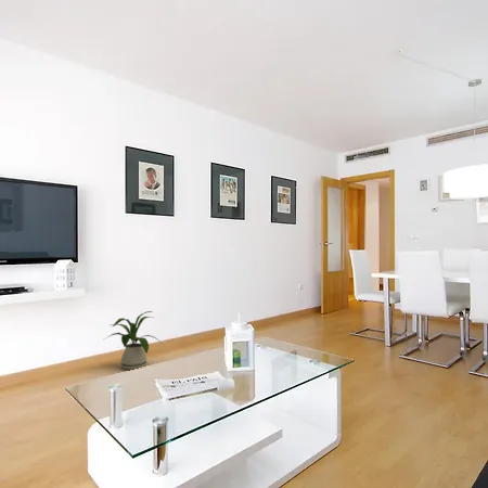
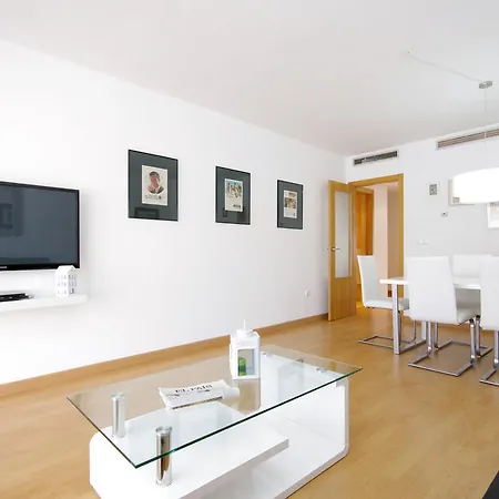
- house plant [103,310,165,371]
